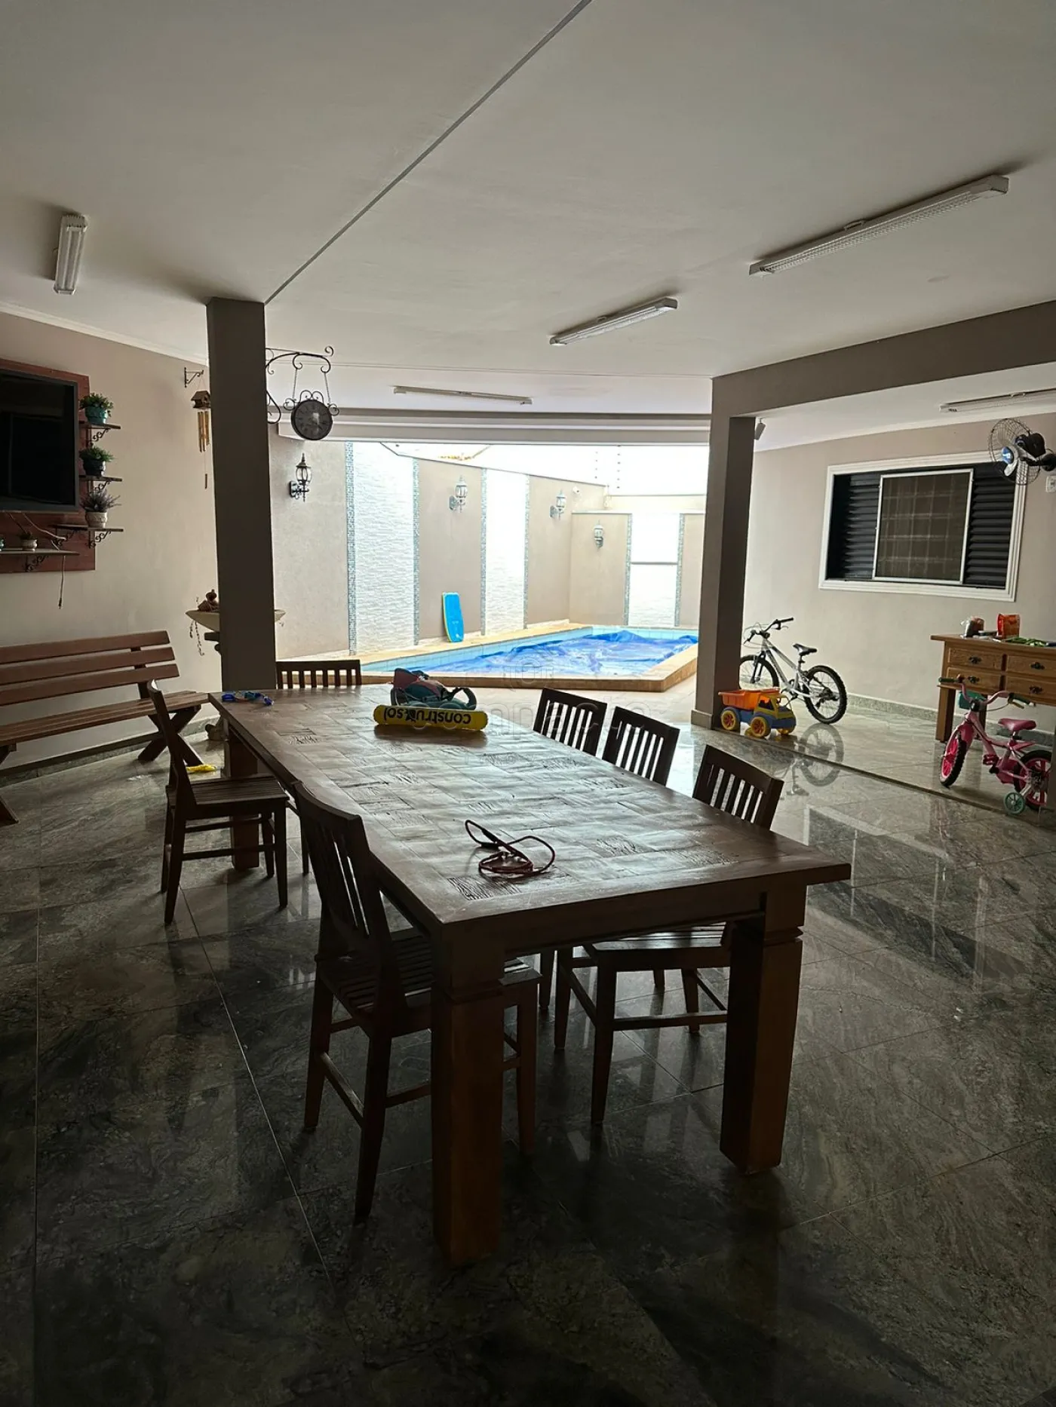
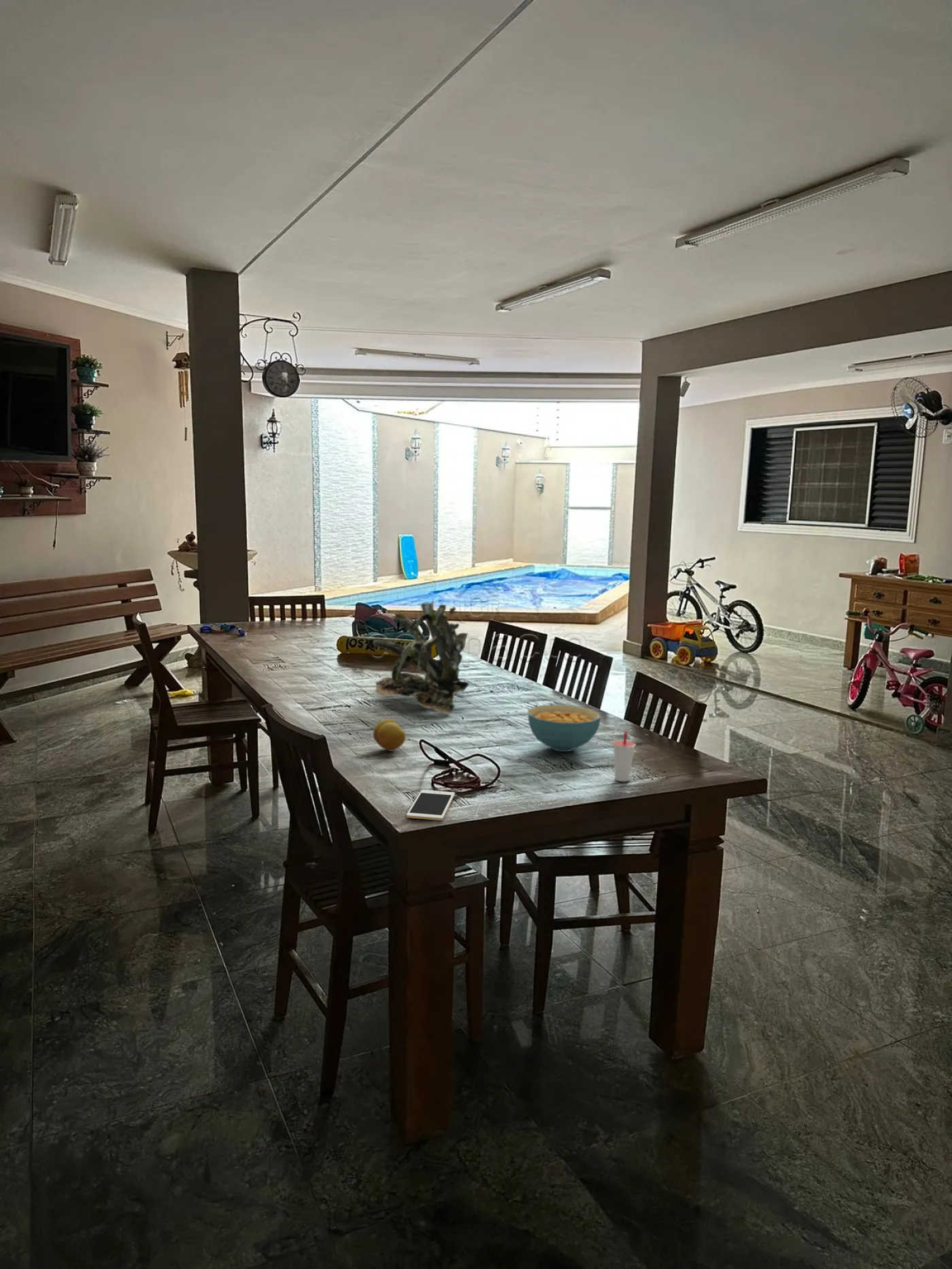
+ cup [612,730,636,782]
+ plant [372,597,470,713]
+ cell phone [406,790,456,821]
+ cereal bowl [527,704,602,752]
+ fruit [373,718,407,751]
